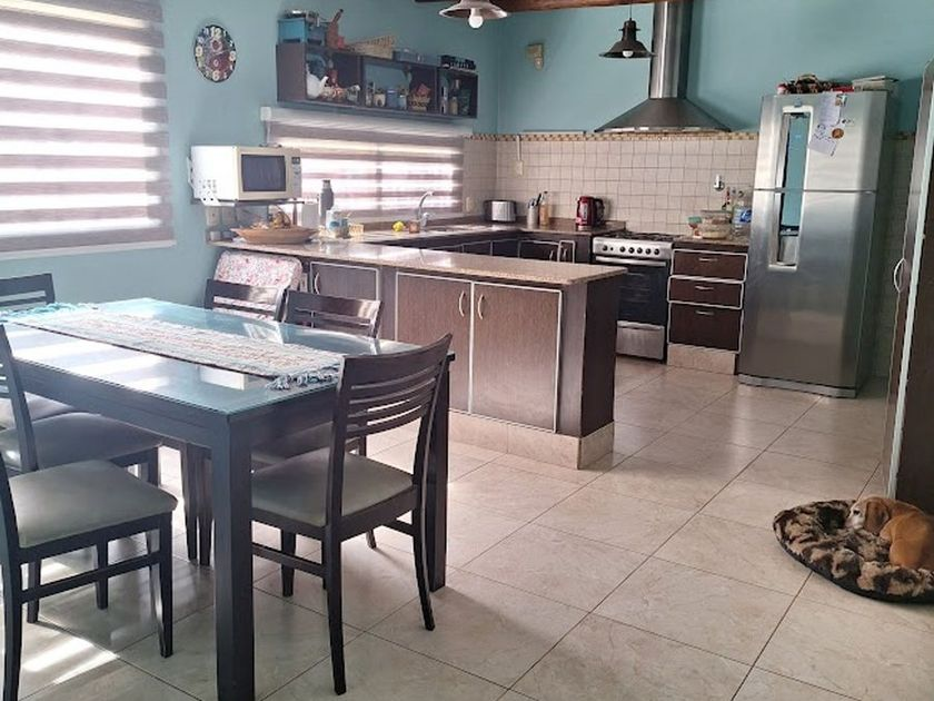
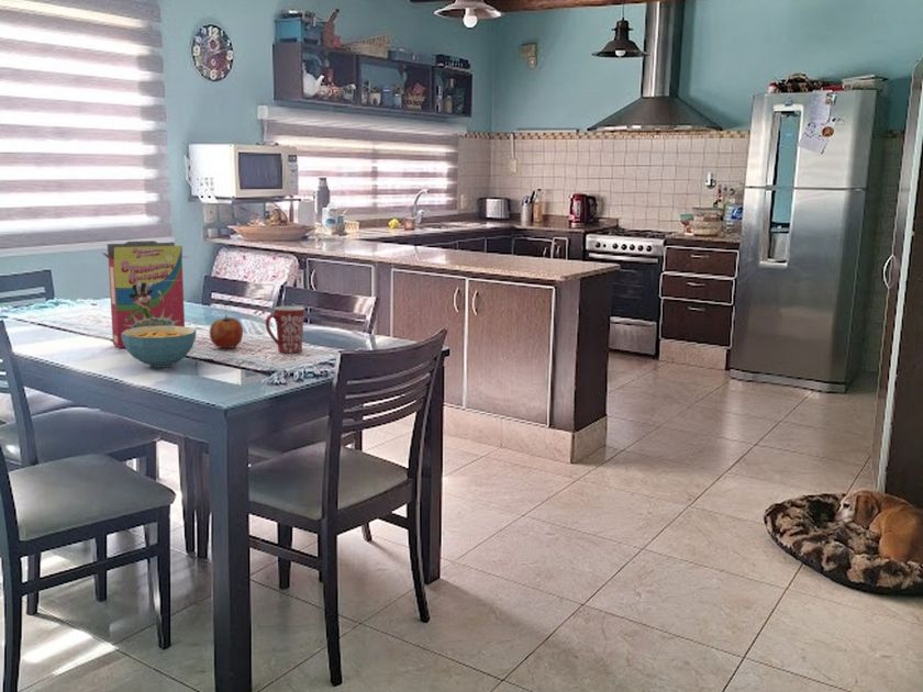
+ fruit [209,314,244,349]
+ cereal bowl [122,326,198,368]
+ mug [265,305,305,354]
+ cereal box [101,239,190,348]
